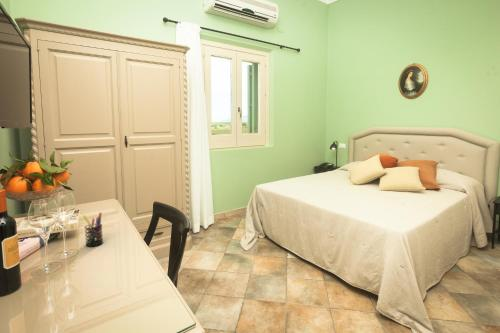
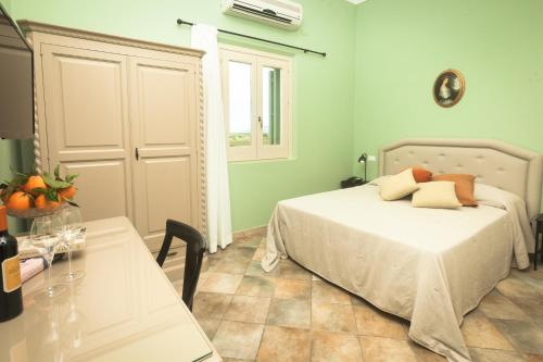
- pen holder [82,212,104,247]
